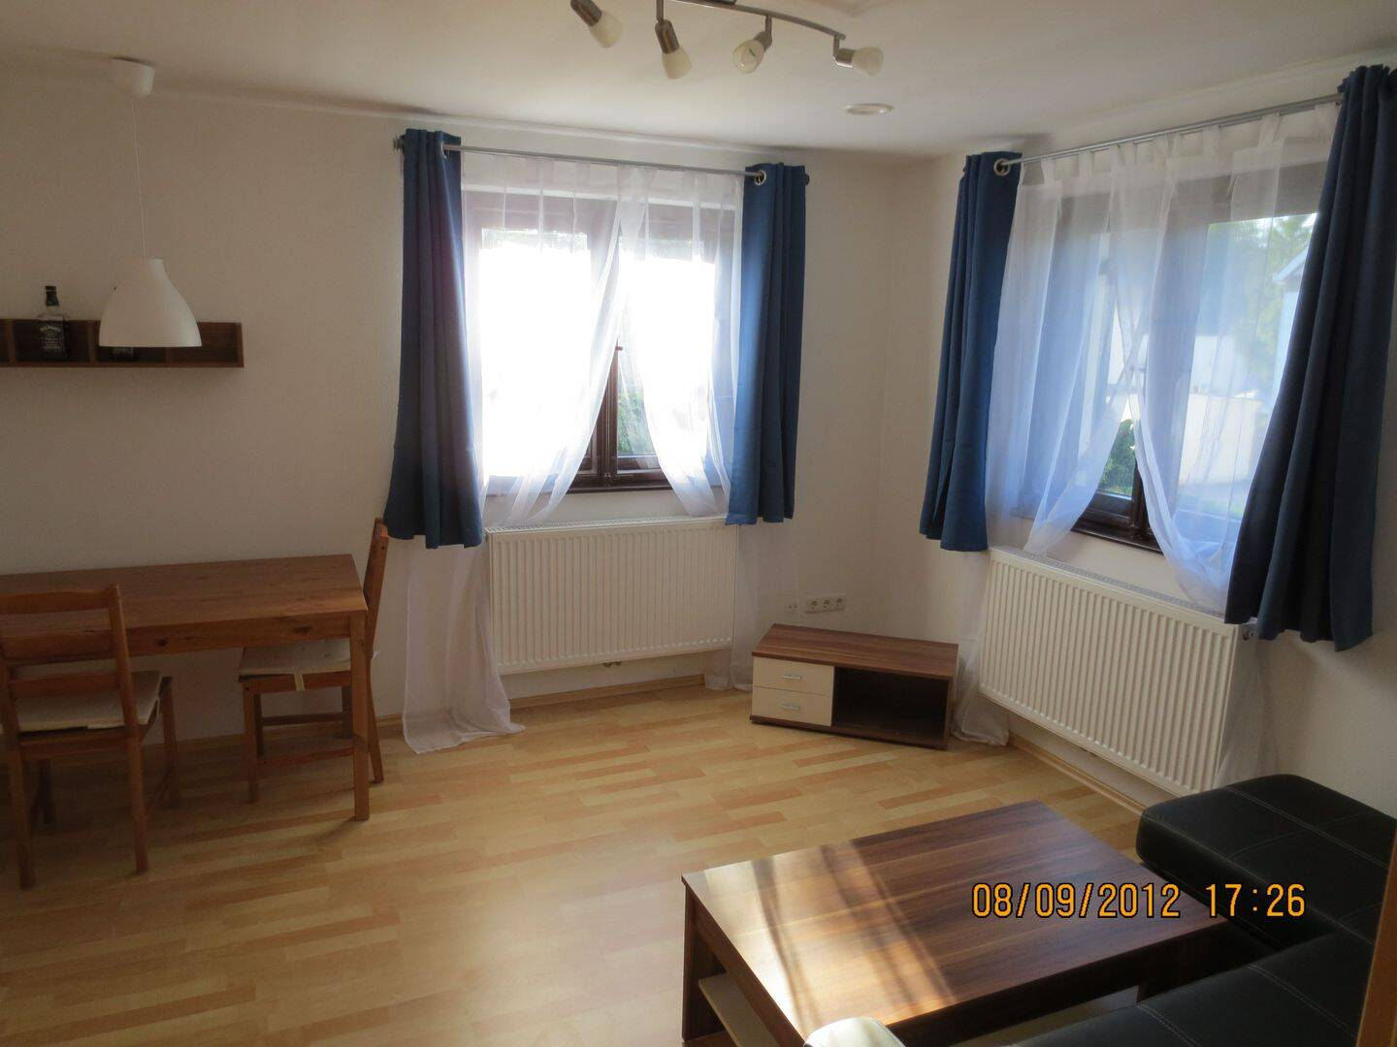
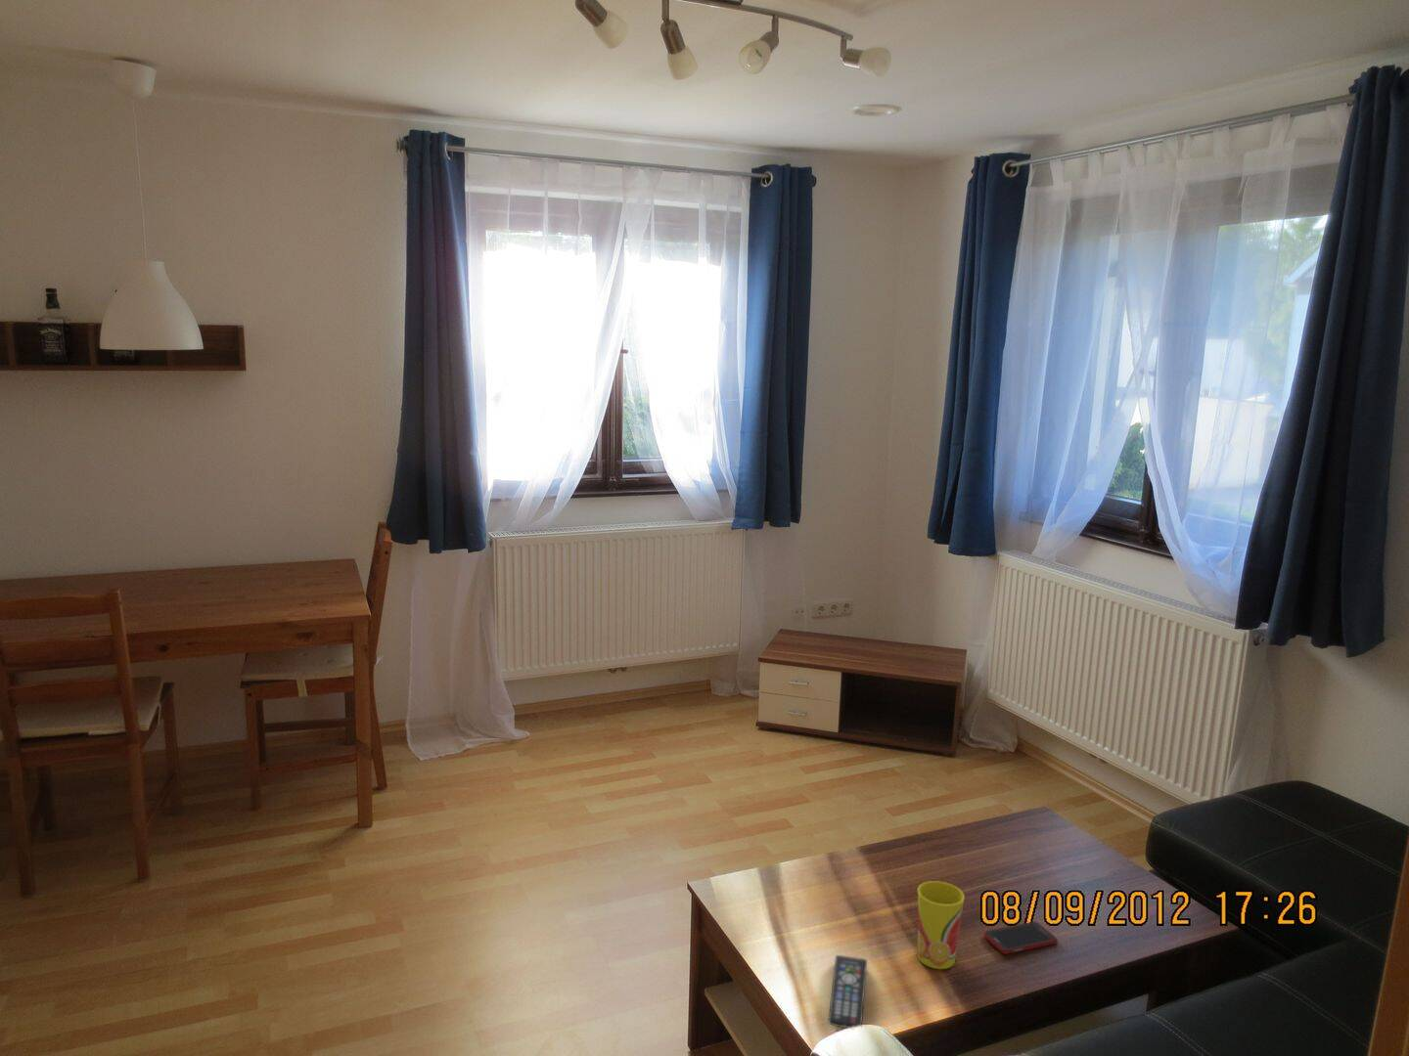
+ cell phone [982,921,1058,955]
+ cup [916,880,965,969]
+ remote control [828,954,868,1029]
